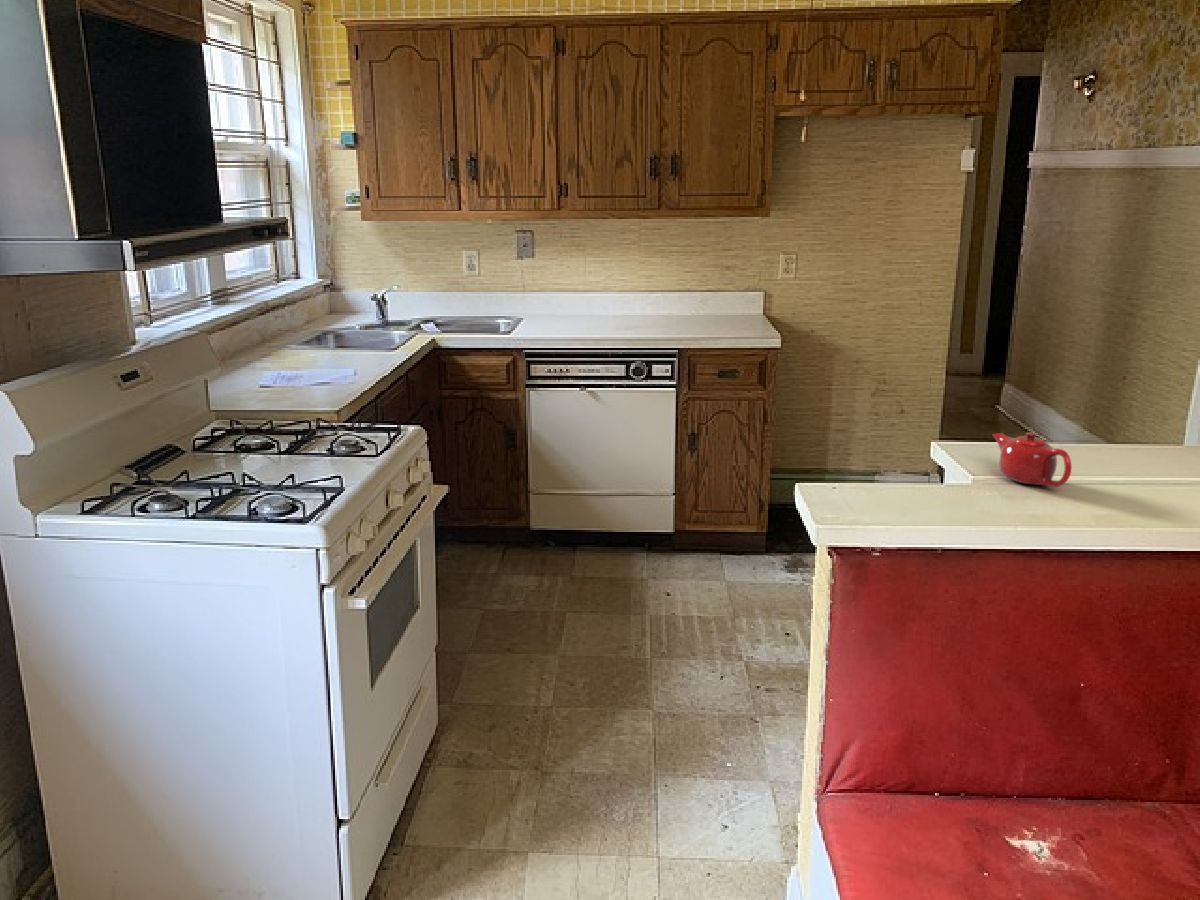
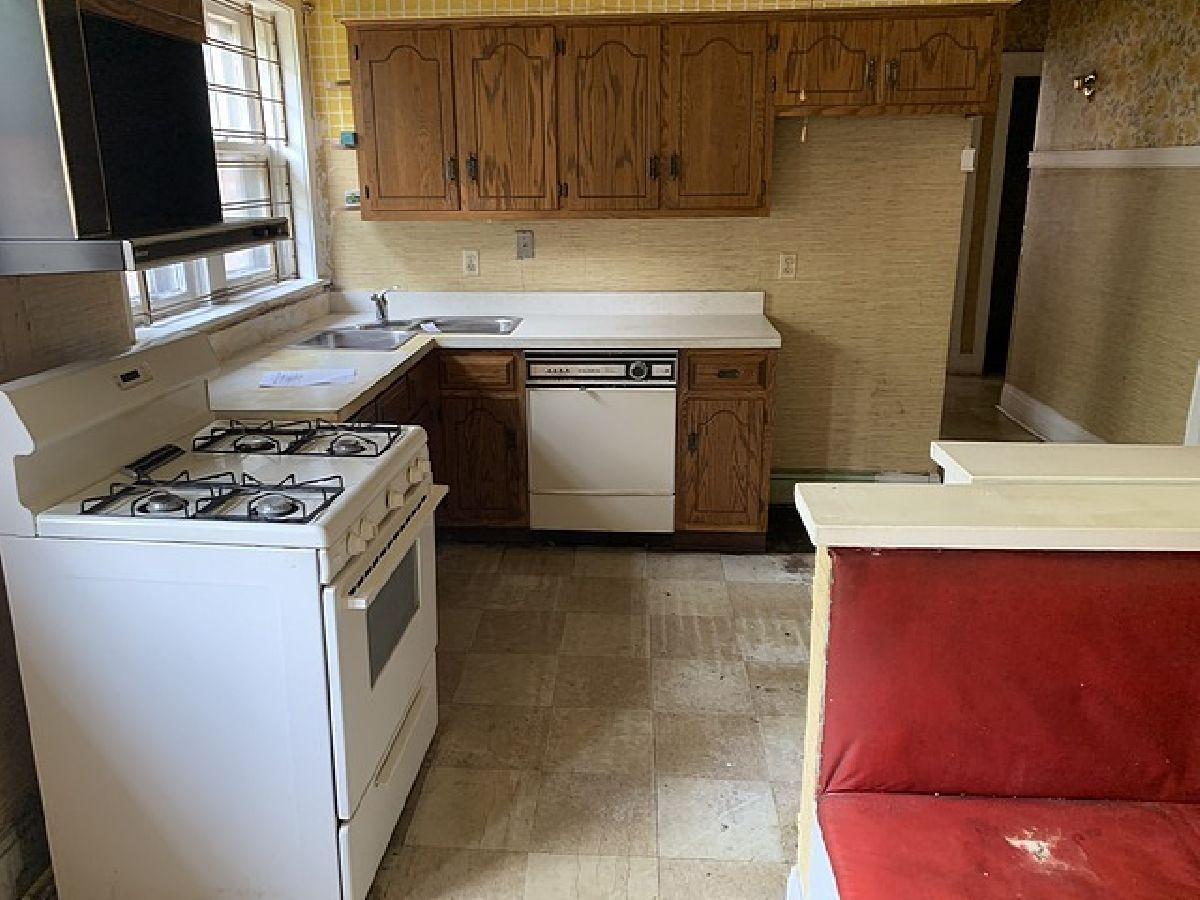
- teapot [992,432,1073,488]
